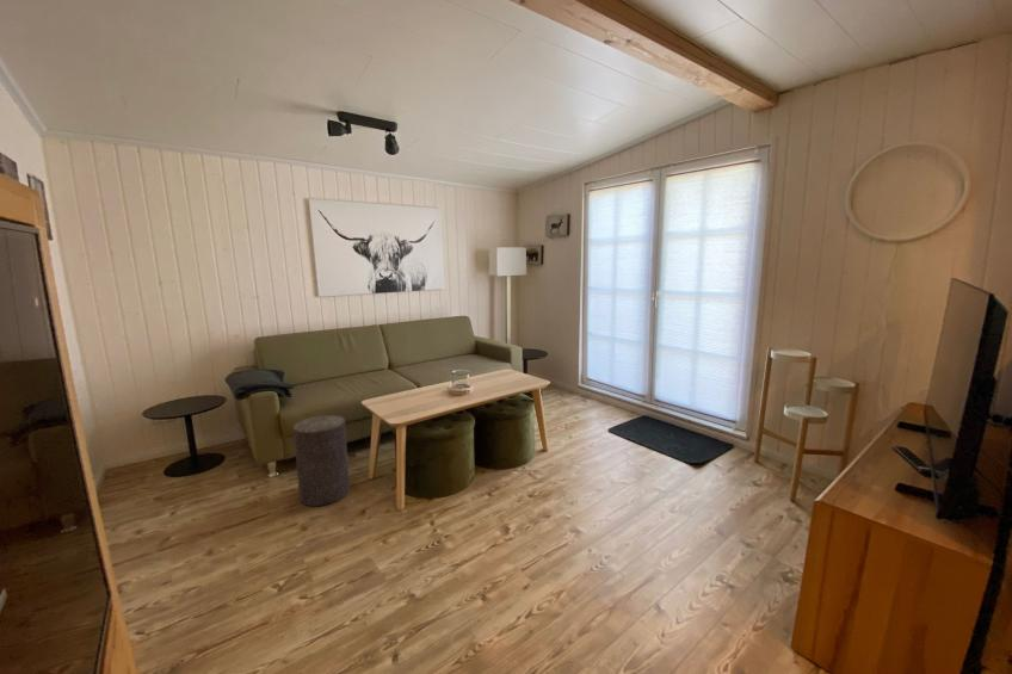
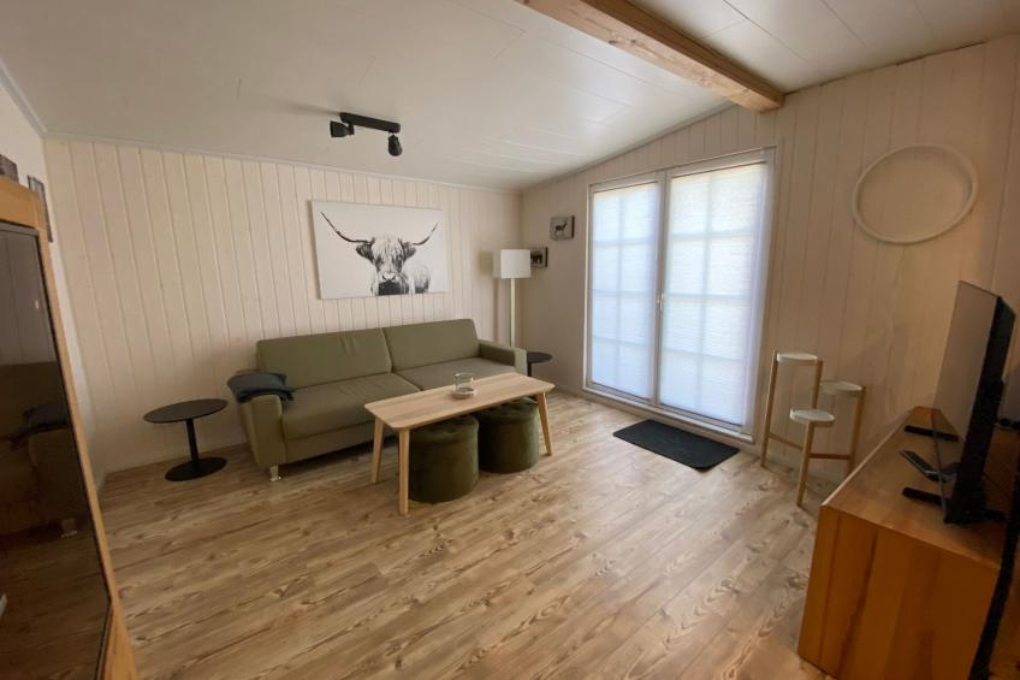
- stool [292,414,351,507]
